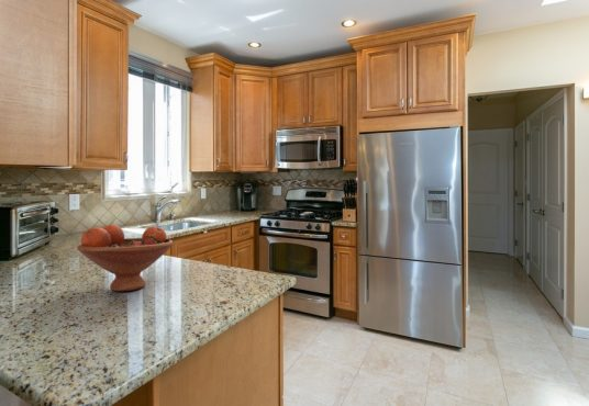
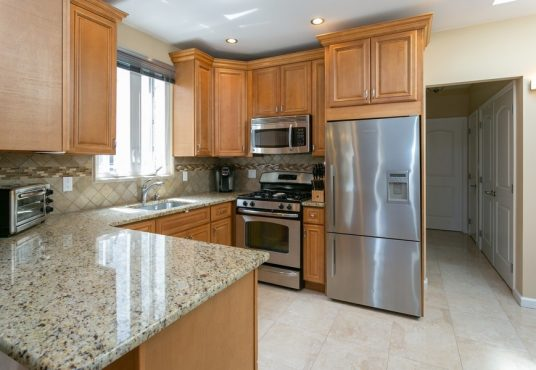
- fruit bowl [76,224,175,292]
